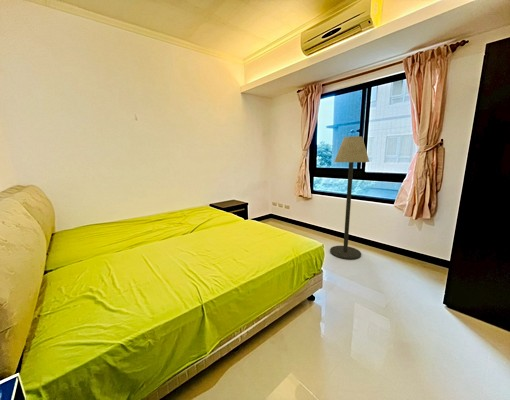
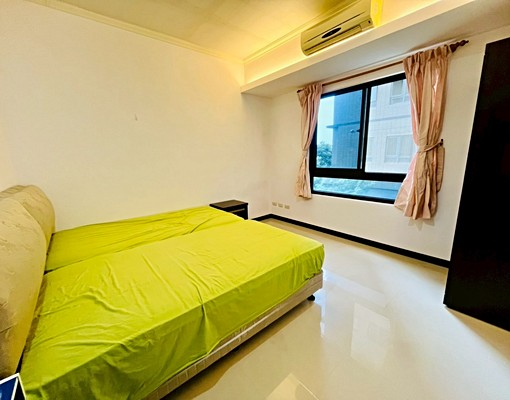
- floor lamp [329,135,370,260]
